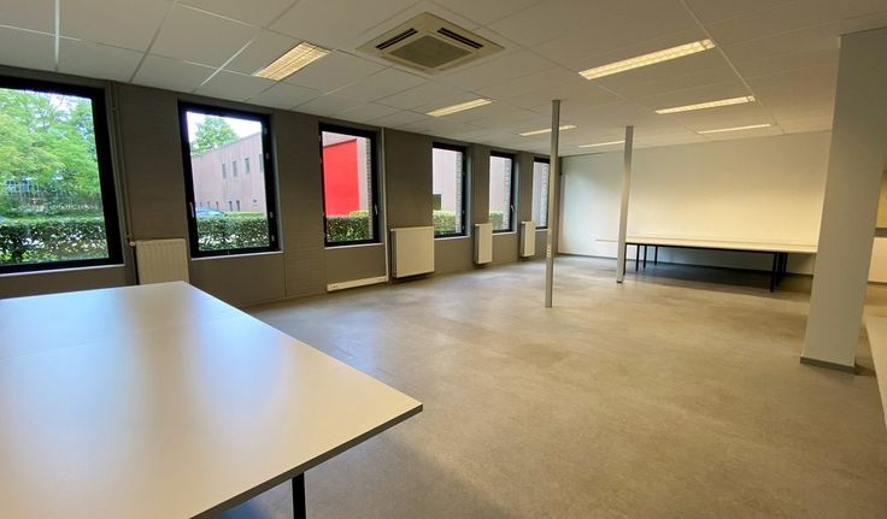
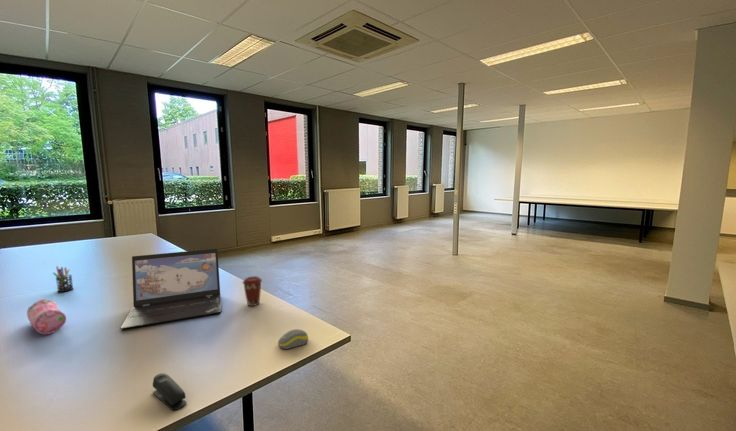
+ pen holder [52,265,74,293]
+ stapler [152,372,188,411]
+ computer mouse [277,328,309,350]
+ pencil case [26,298,67,335]
+ coffee cup [242,275,263,307]
+ laptop [119,248,222,330]
